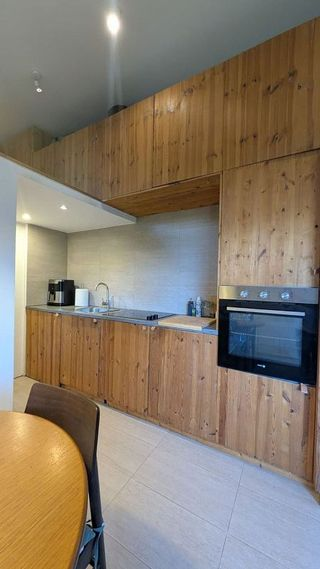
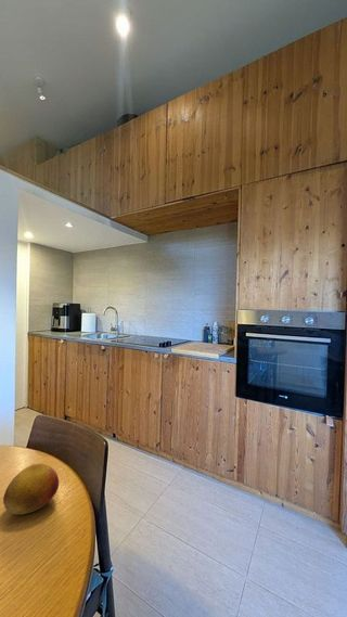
+ fruit [2,462,60,515]
